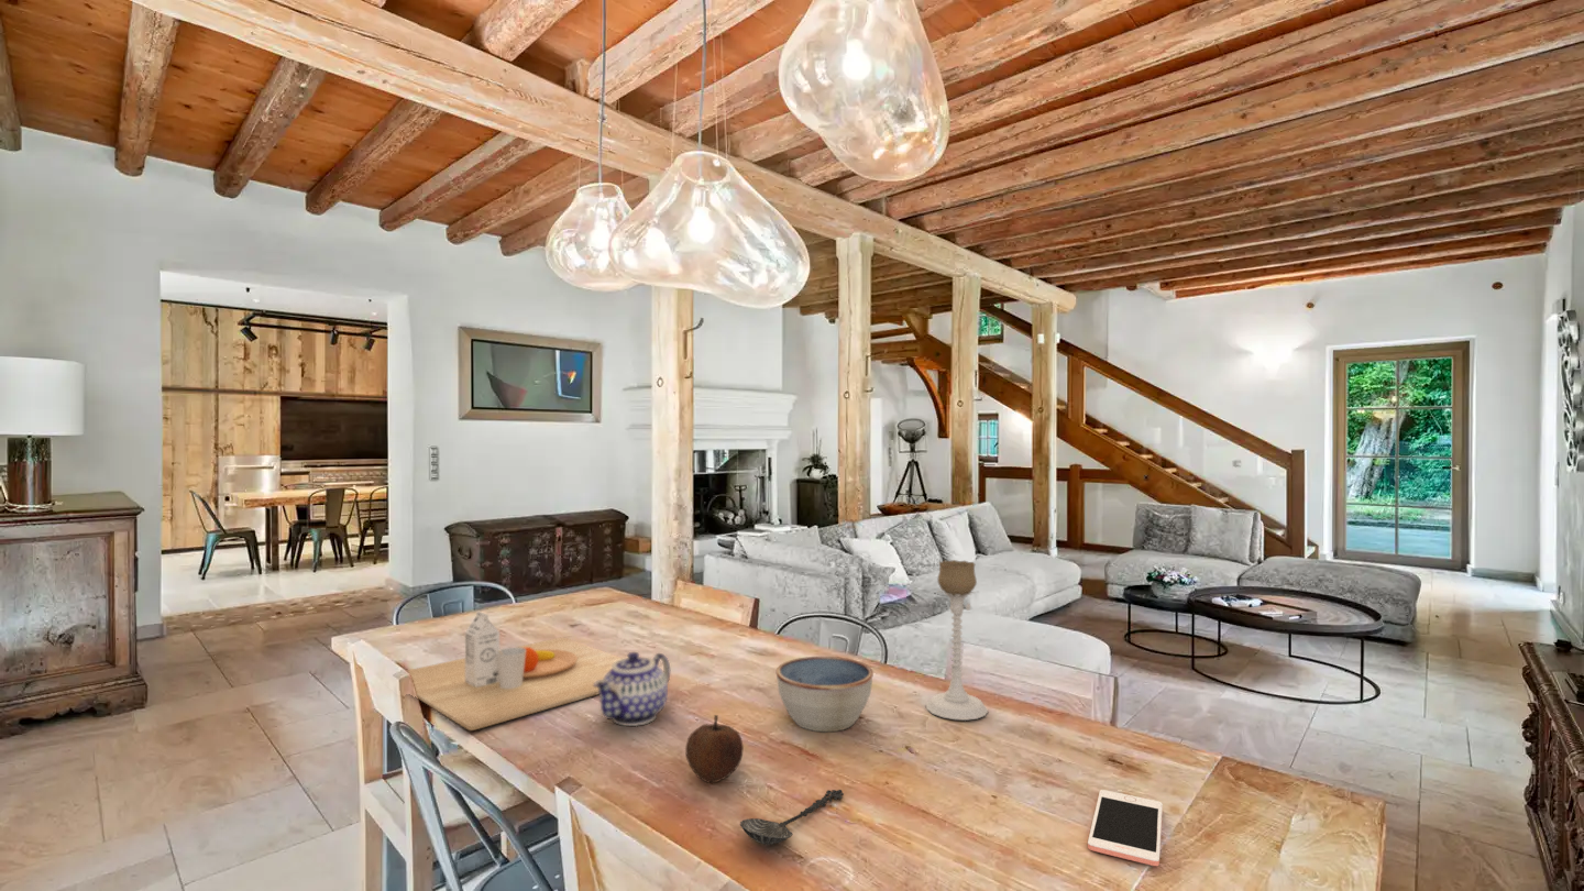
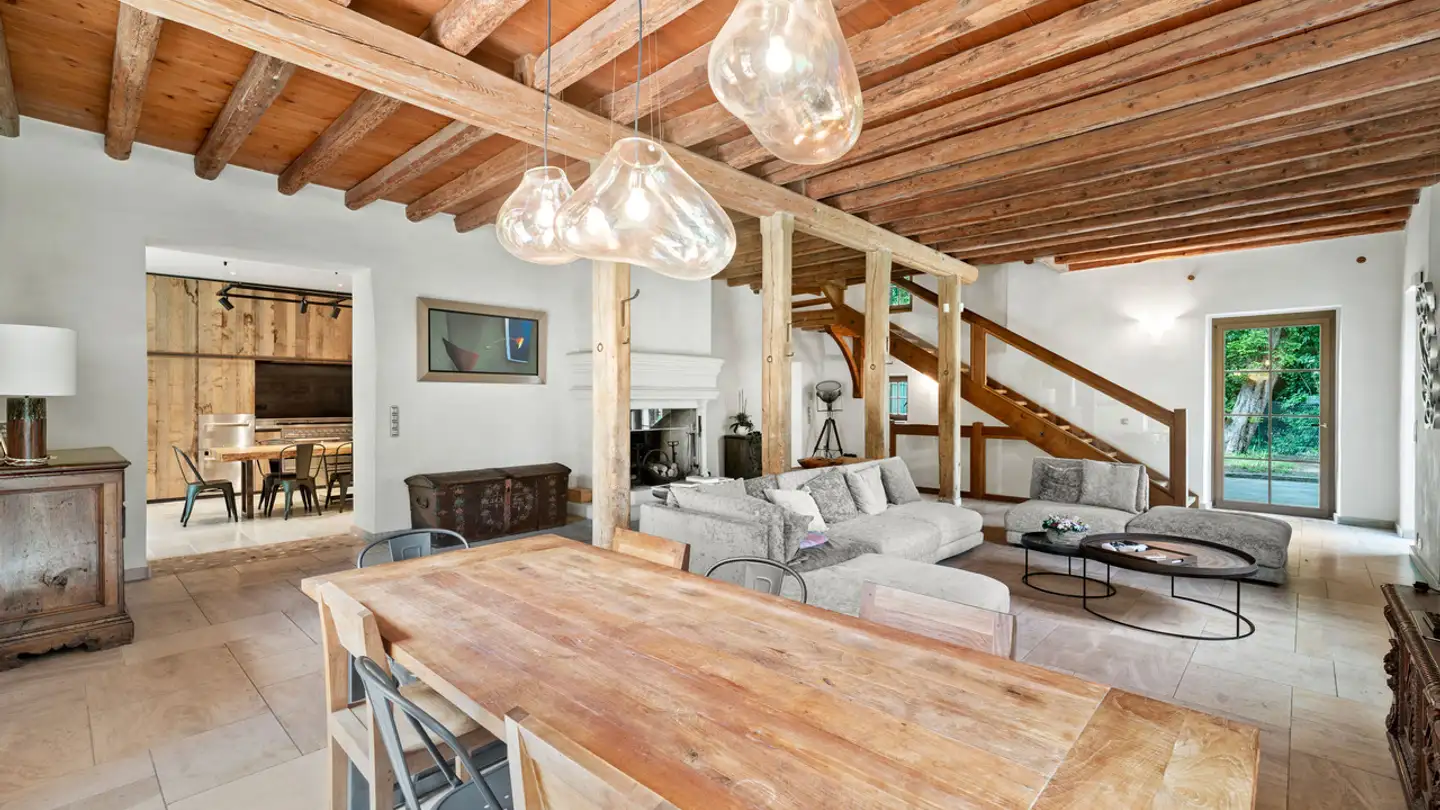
- cell phone [1087,789,1164,867]
- spoon [739,789,845,846]
- bowl [776,656,875,733]
- fruit [684,714,745,784]
- candle holder [925,559,989,722]
- cutting board [406,609,624,732]
- teapot [594,651,671,727]
